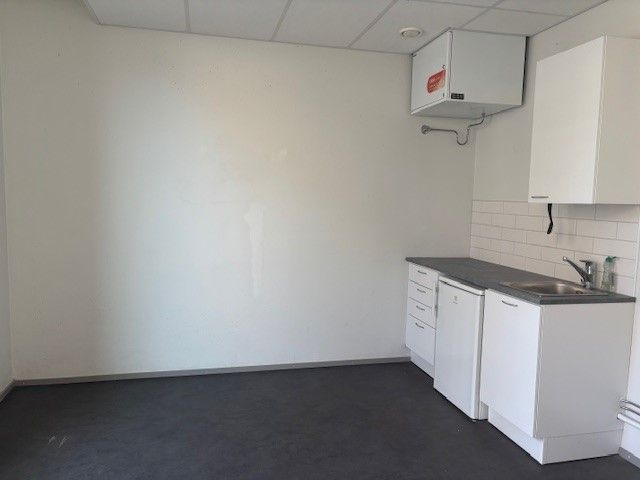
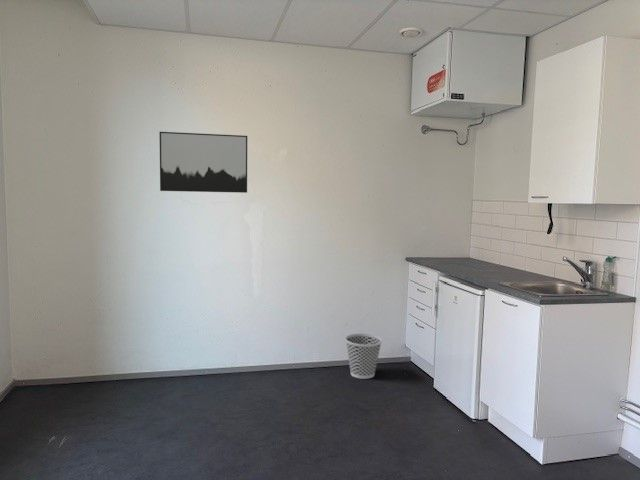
+ wastebasket [344,333,383,380]
+ wall art [158,131,248,194]
